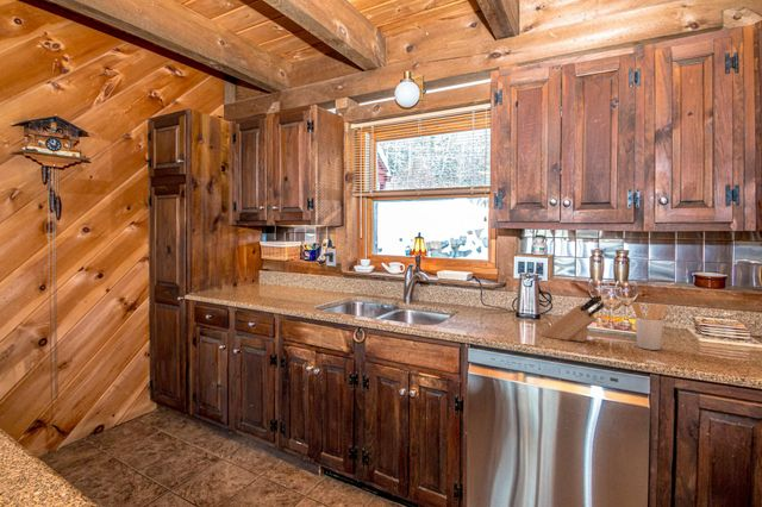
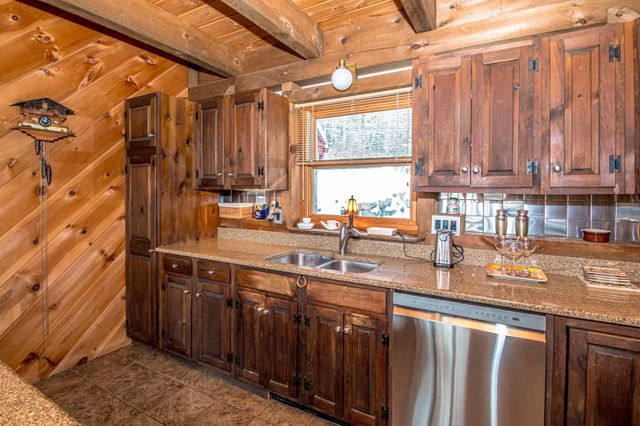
- utensil holder [631,301,670,351]
- knife block [539,294,605,343]
